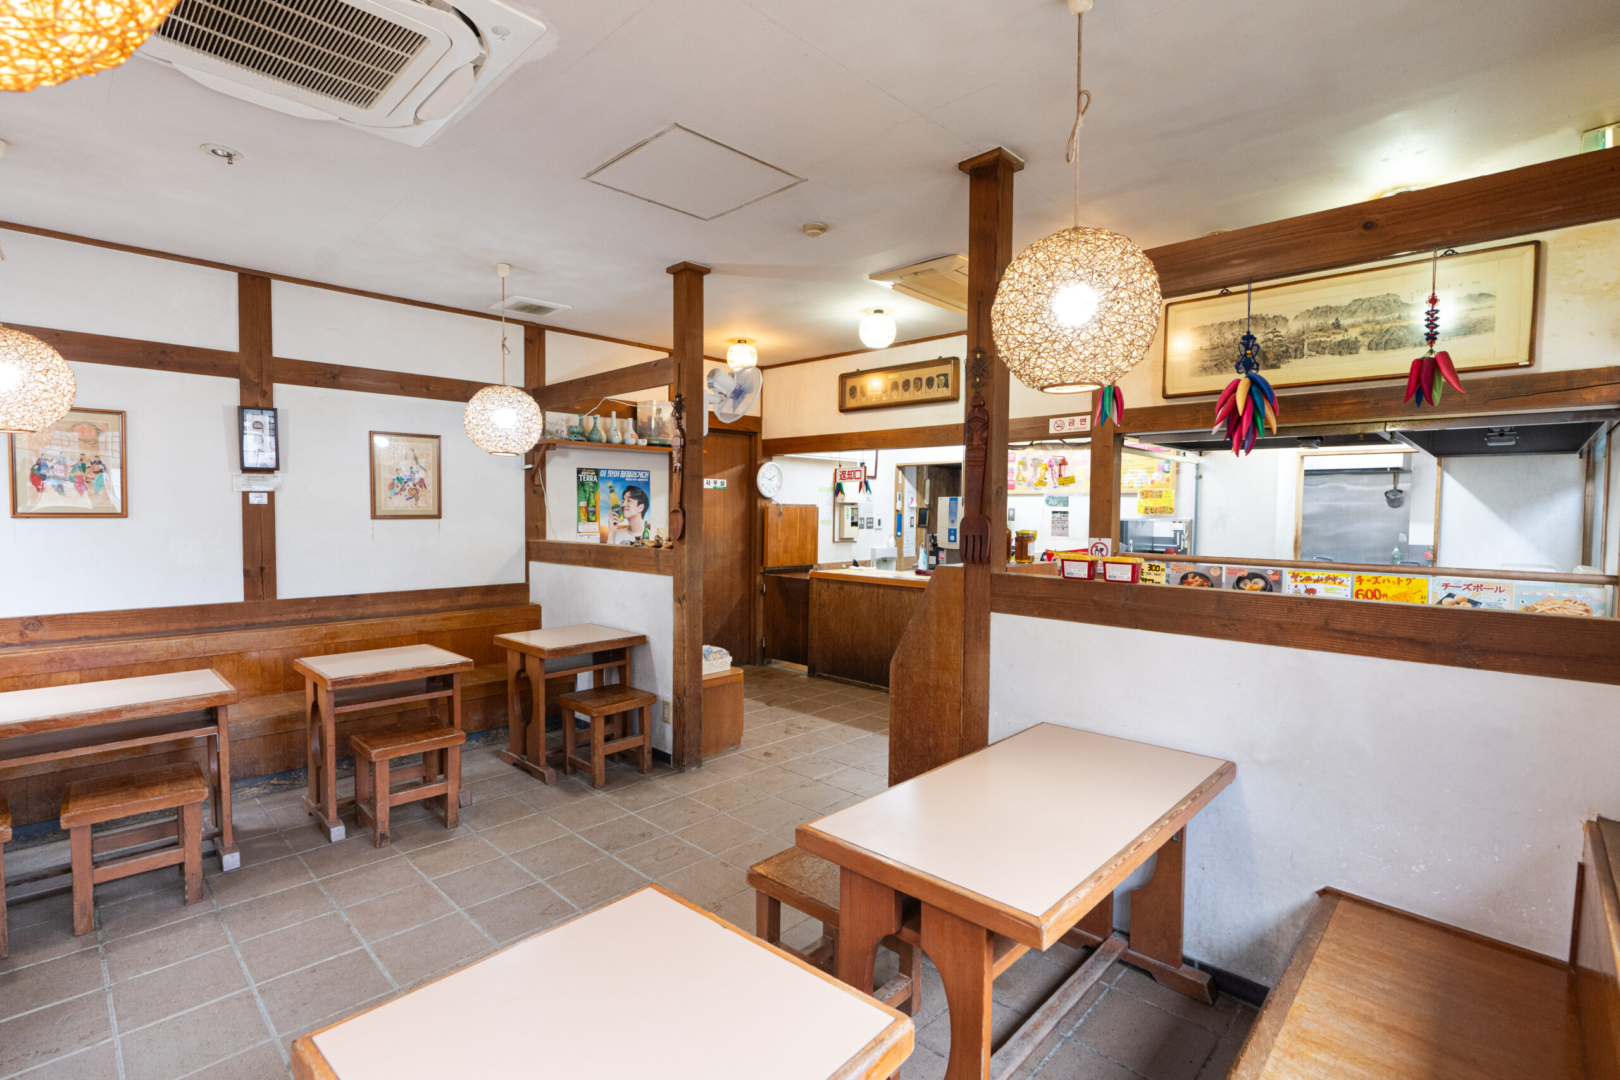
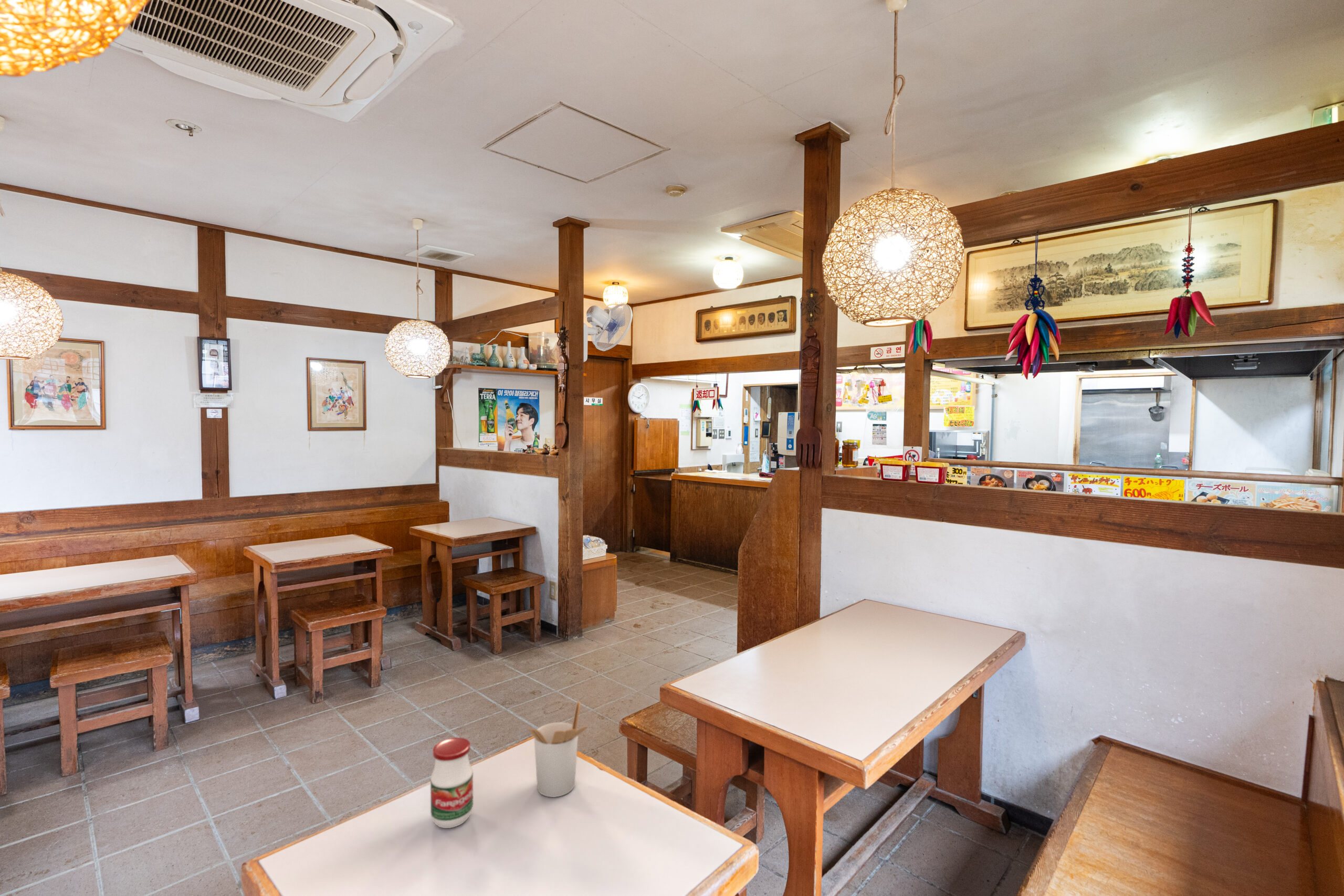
+ utensil holder [527,700,589,798]
+ jar [430,737,474,829]
